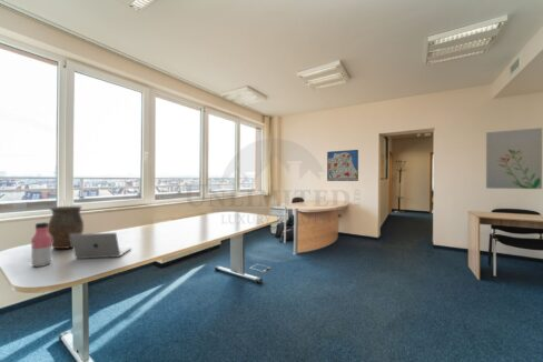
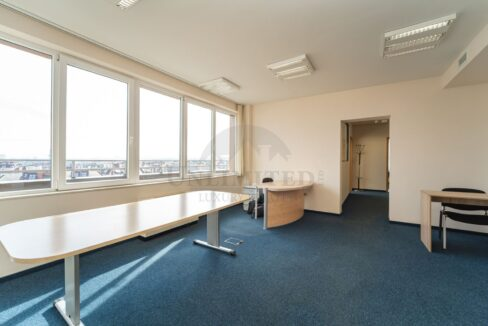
- wall art [326,149,359,182]
- vase [48,205,85,250]
- laptop [70,232,131,260]
- water bottle [30,221,52,268]
- wall art [485,127,543,190]
